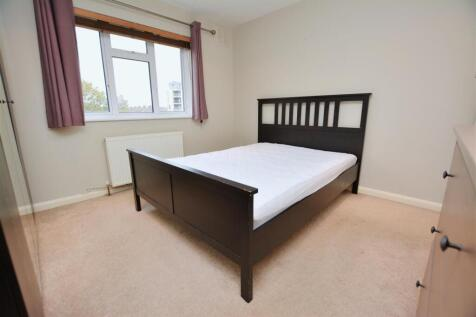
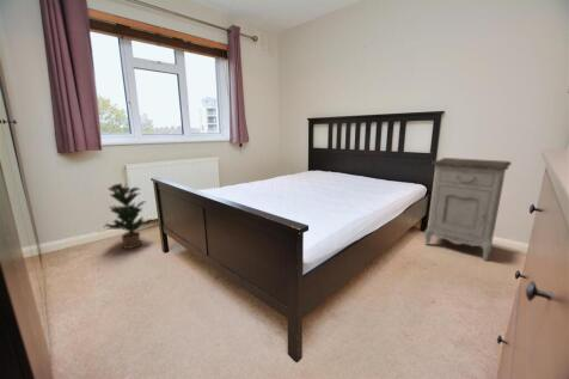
+ nightstand [423,157,513,262]
+ potted plant [103,182,153,250]
